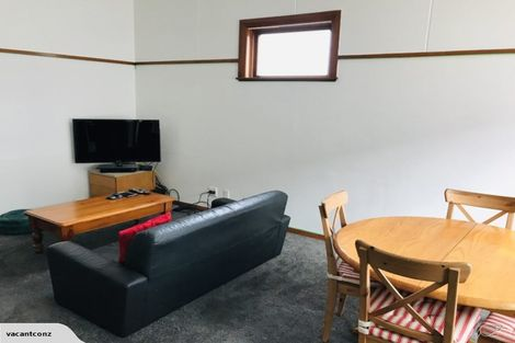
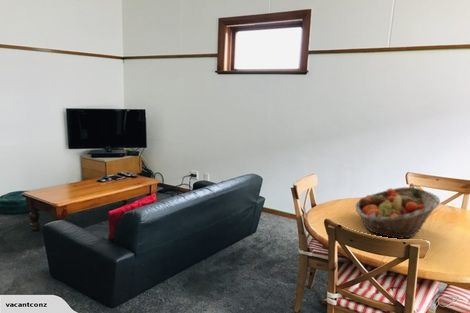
+ fruit basket [354,186,441,240]
